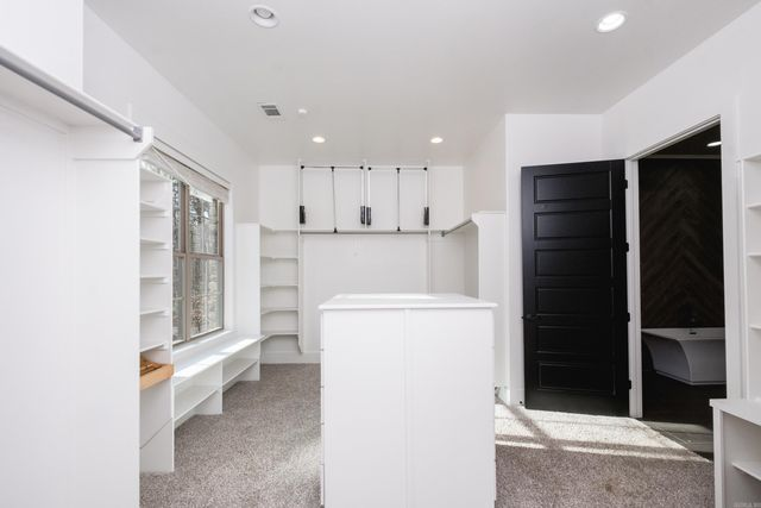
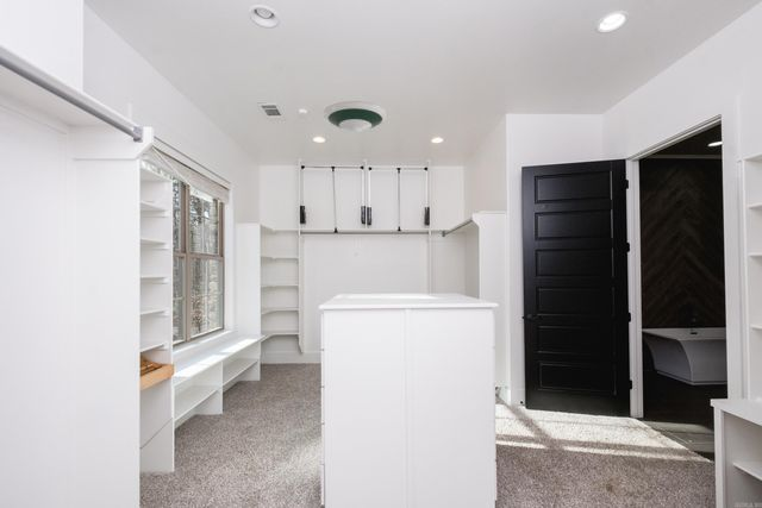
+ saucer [323,100,388,133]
